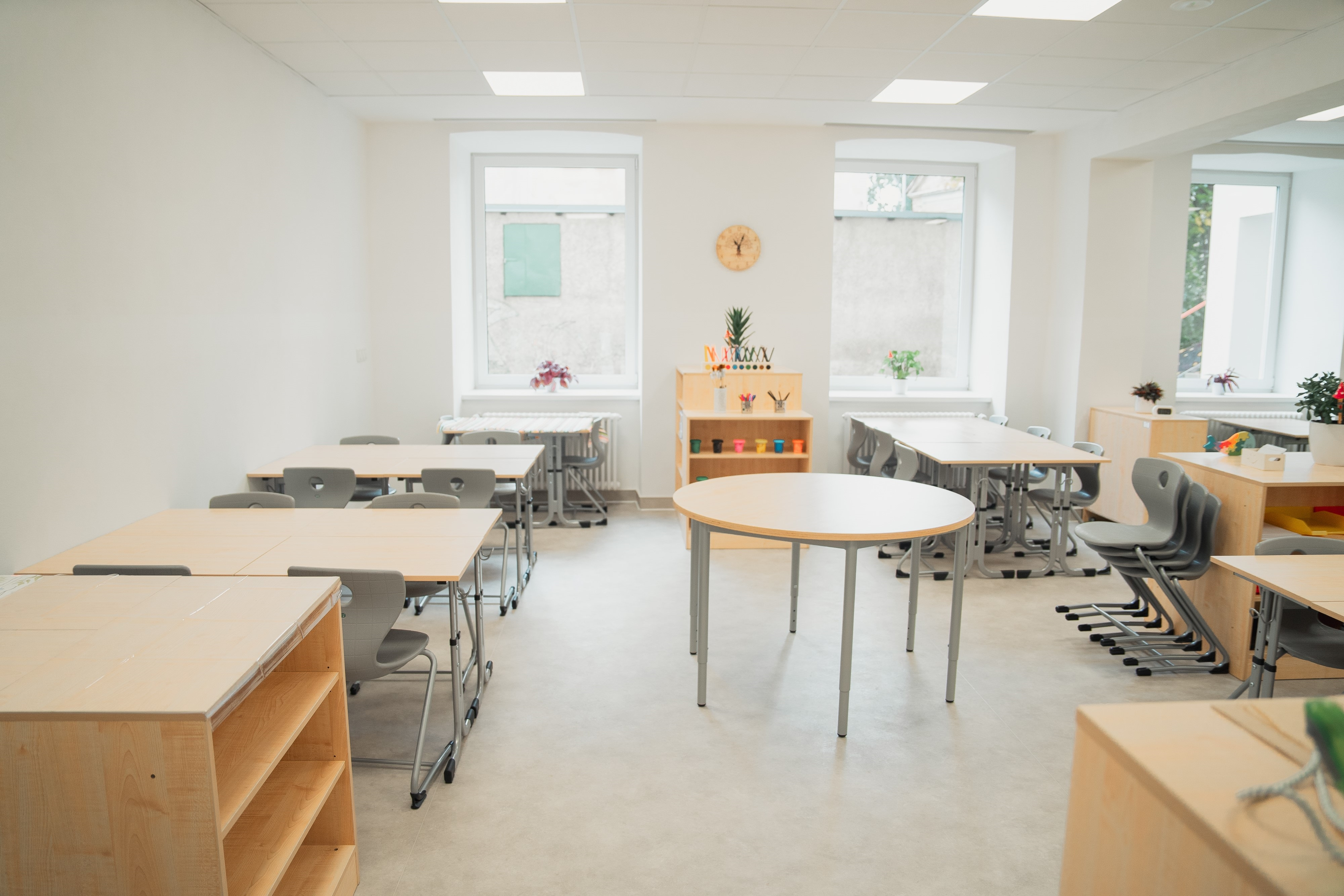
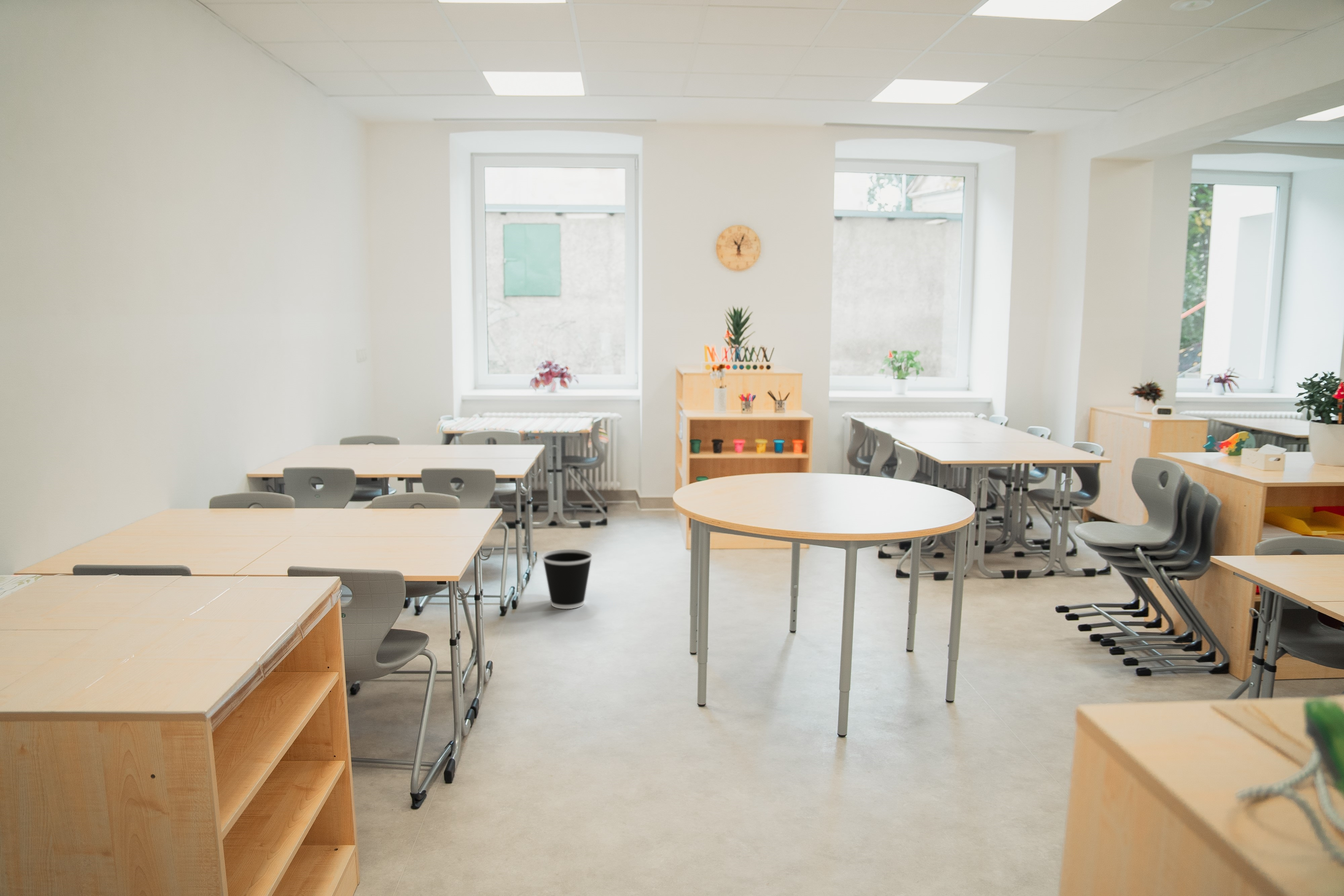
+ wastebasket [542,549,593,609]
